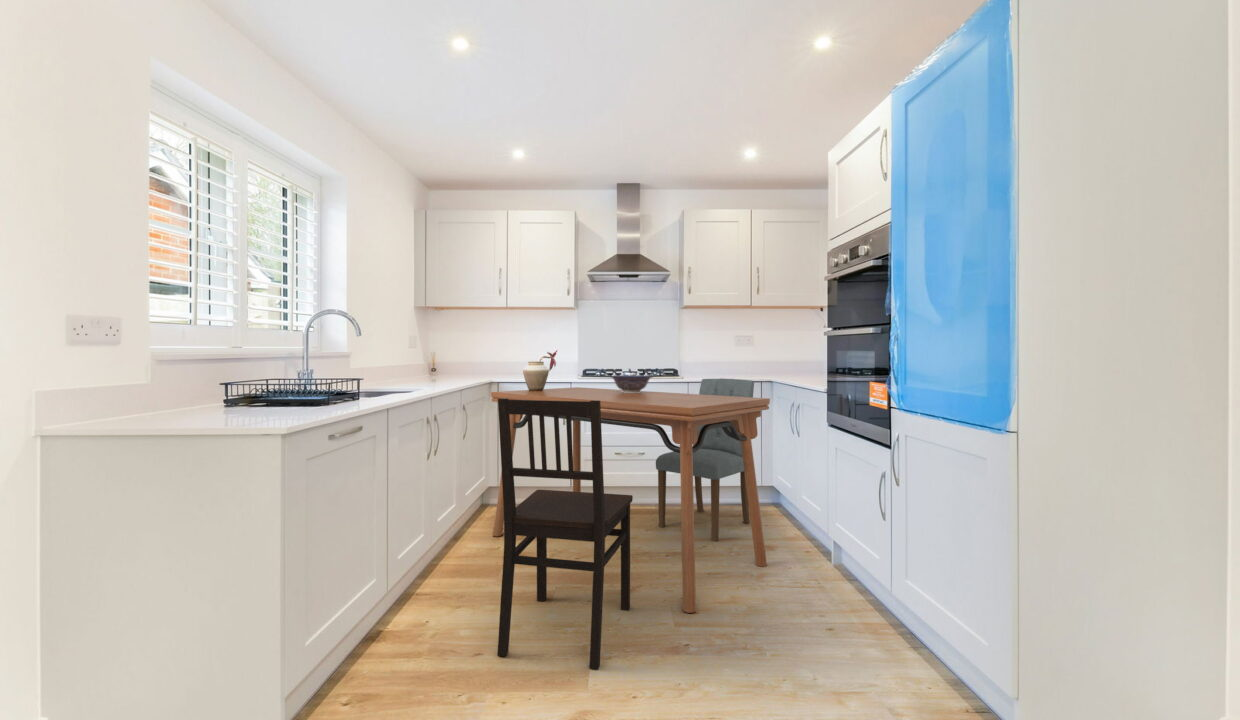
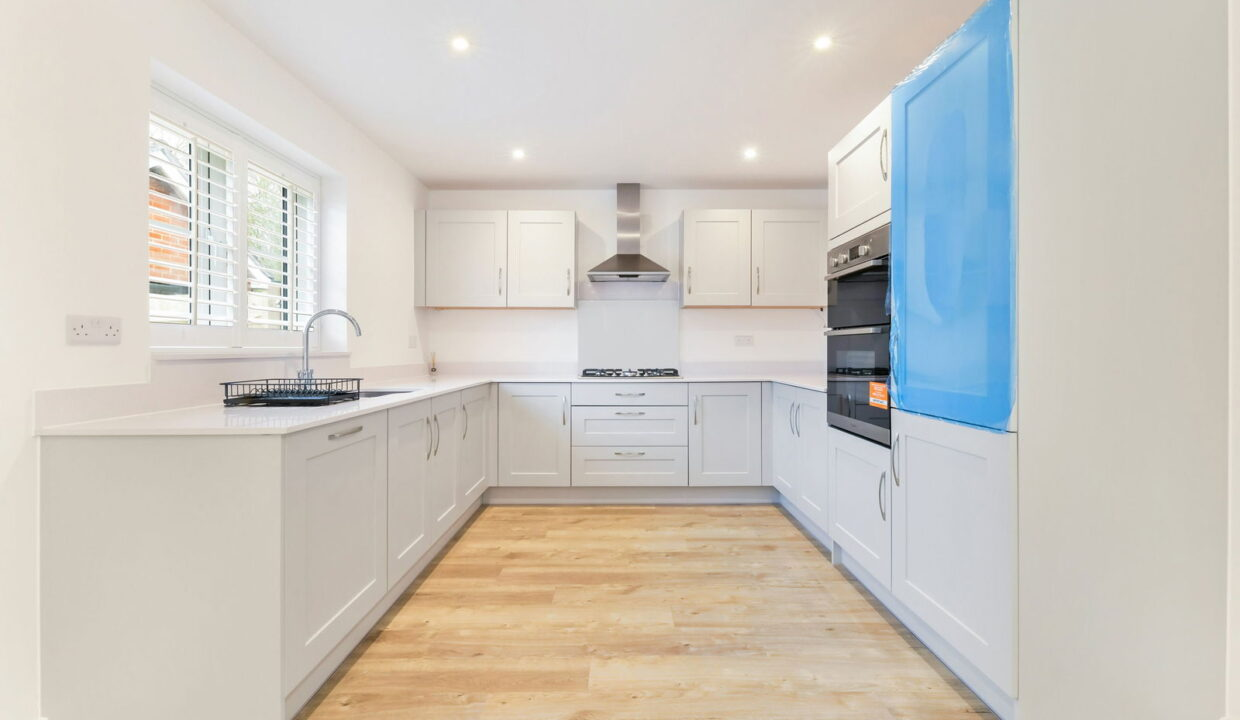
- dining table [490,386,771,614]
- decorative bowl [609,374,654,393]
- dining chair [655,377,755,542]
- dining chair [496,398,634,670]
- vase [522,349,559,391]
